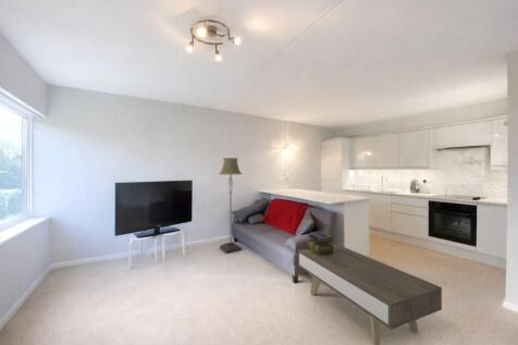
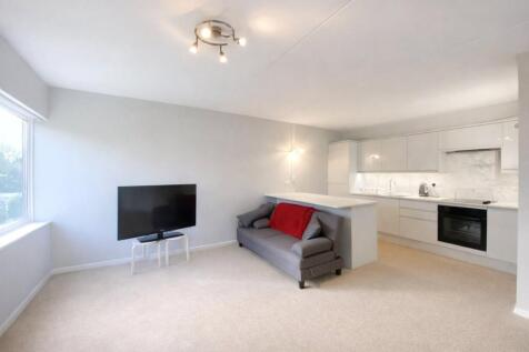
- stack of books [306,230,335,256]
- floor lamp [218,157,243,255]
- coffee table [297,244,443,345]
